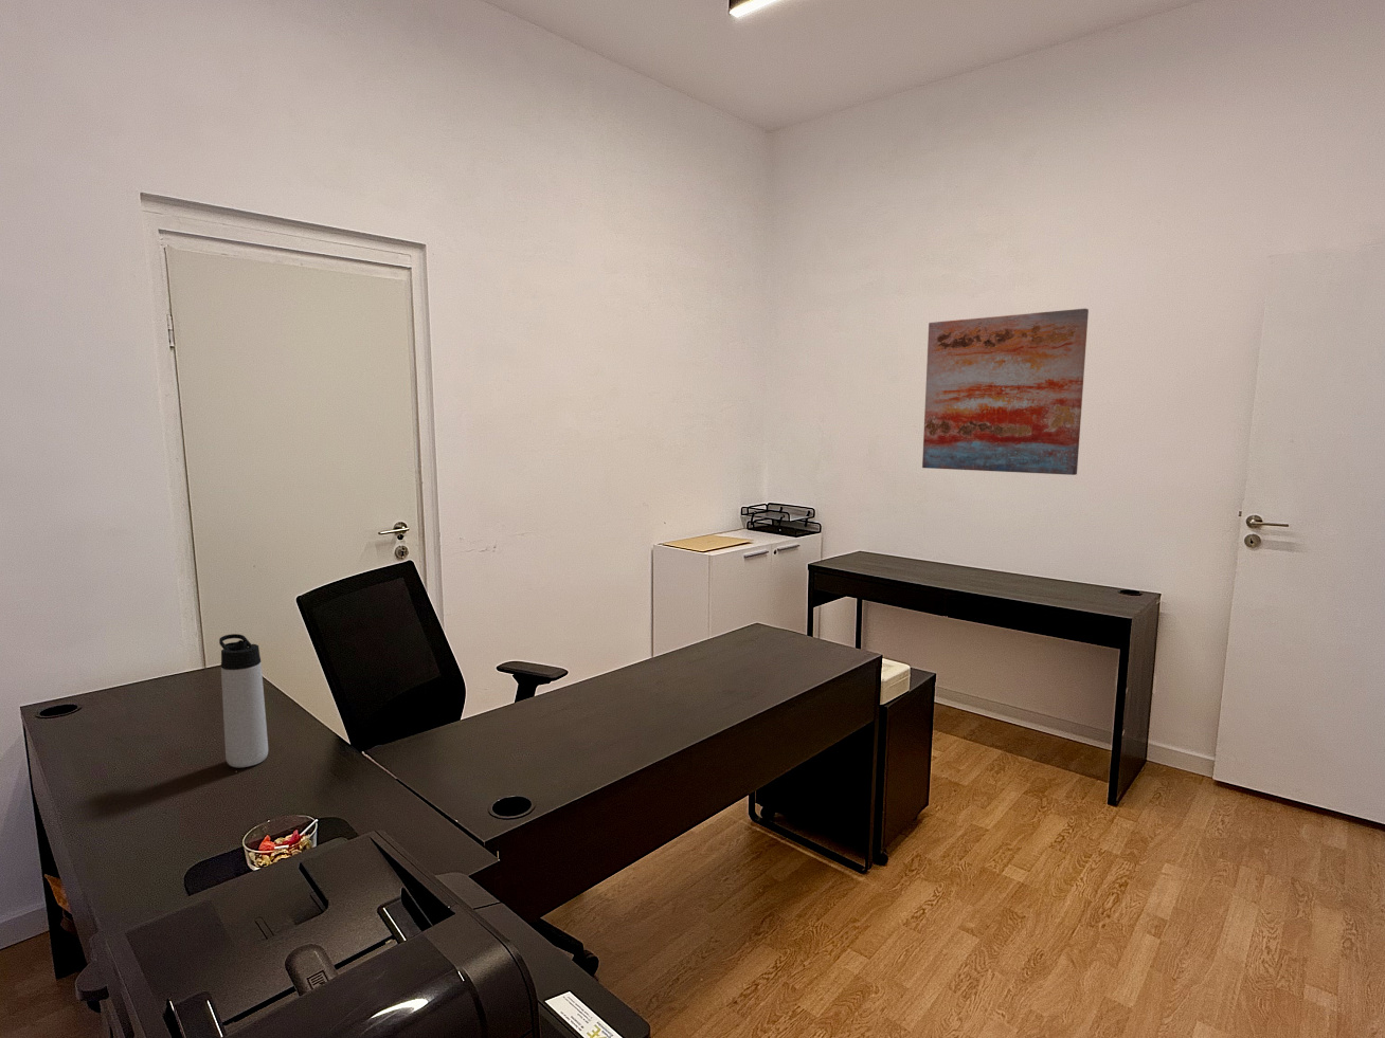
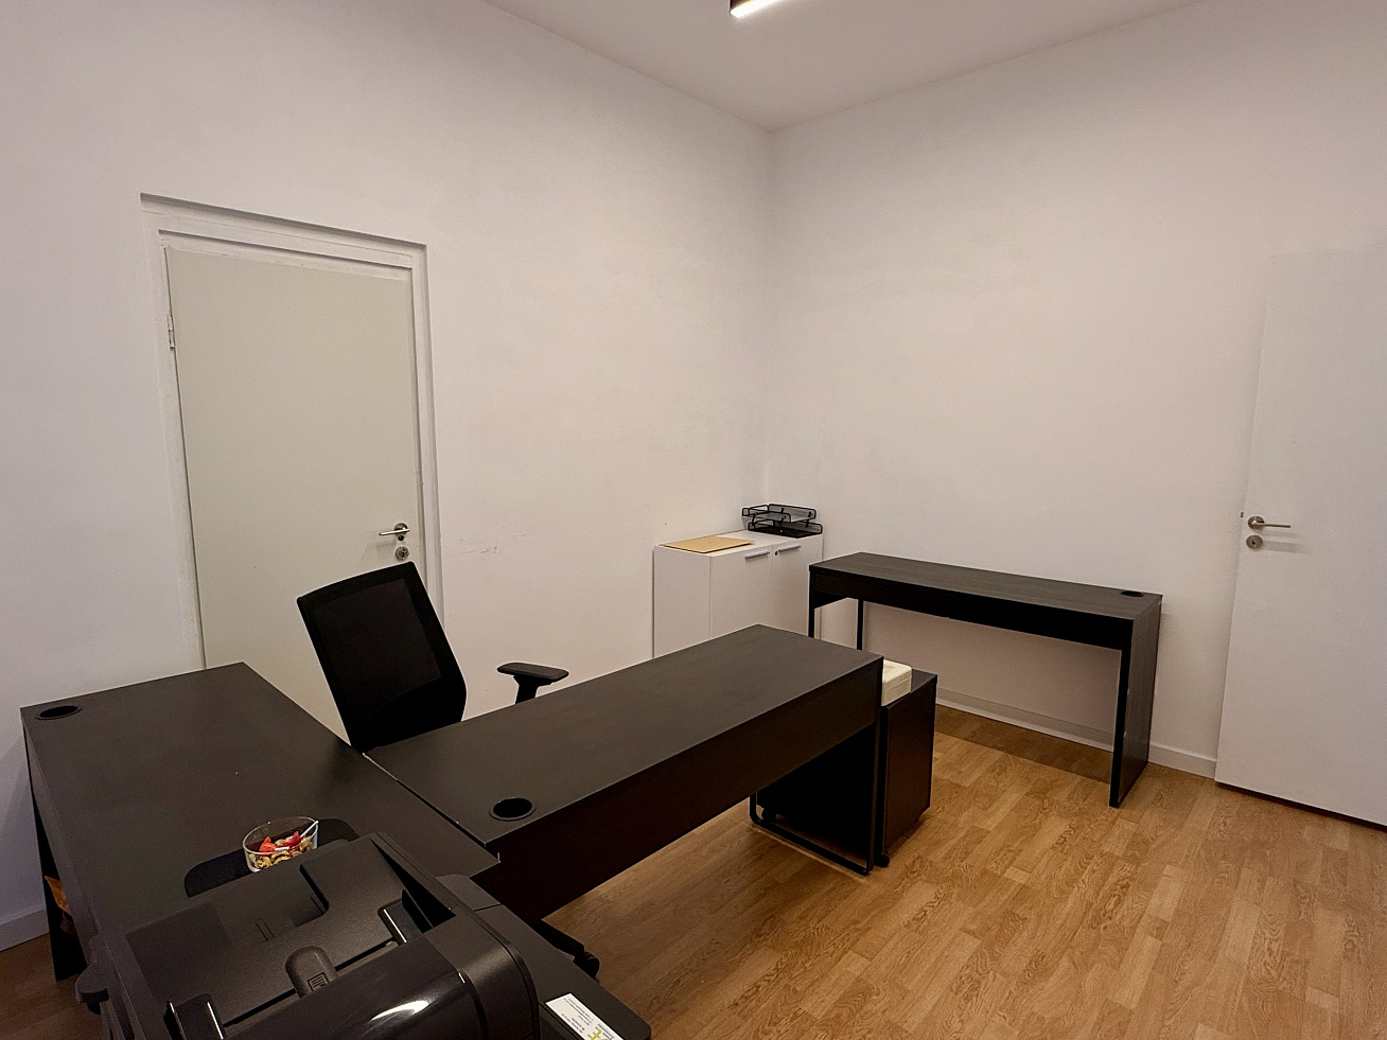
- thermos bottle [218,632,269,769]
- wall art [922,307,1089,476]
